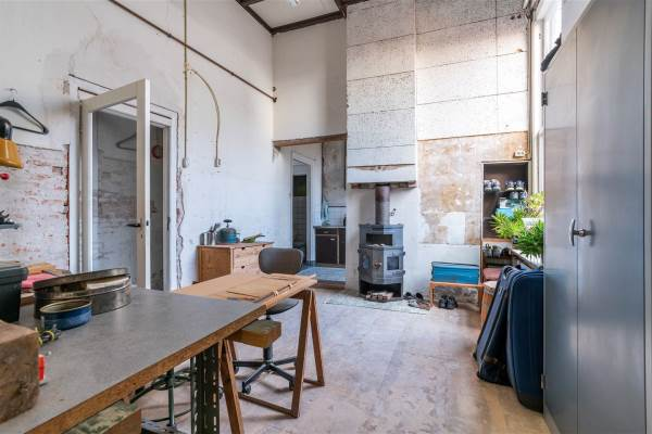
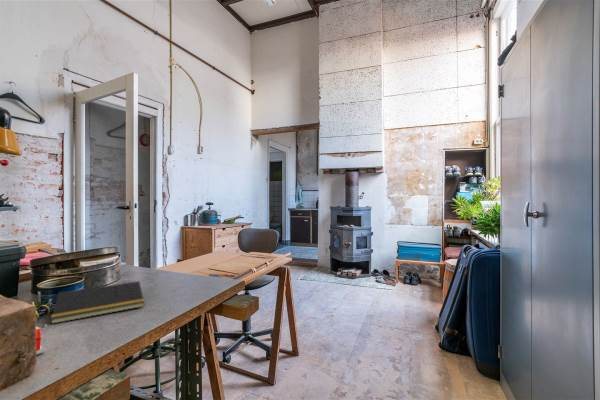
+ notepad [50,280,145,325]
